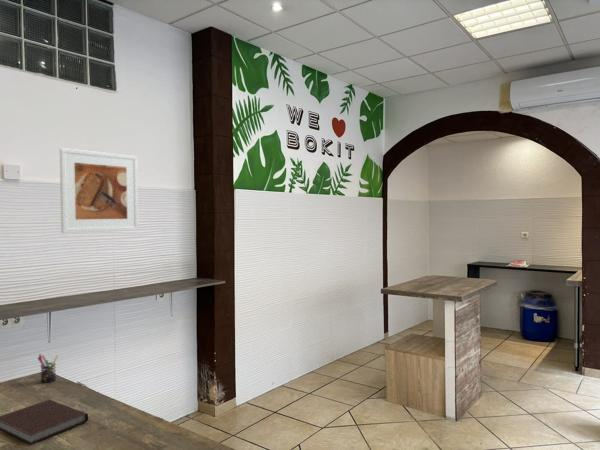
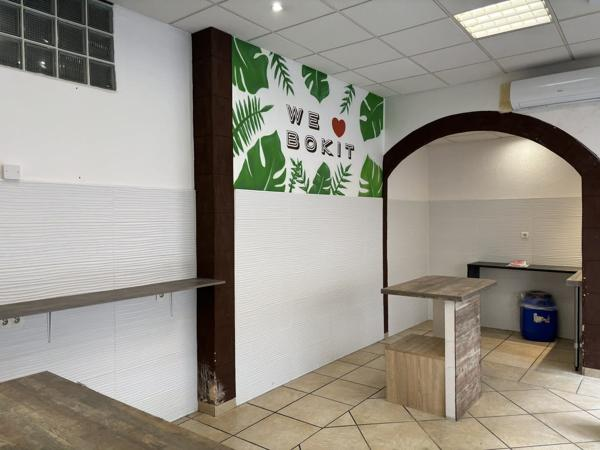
- notebook [0,399,89,446]
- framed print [59,147,140,234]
- pen holder [37,353,59,383]
